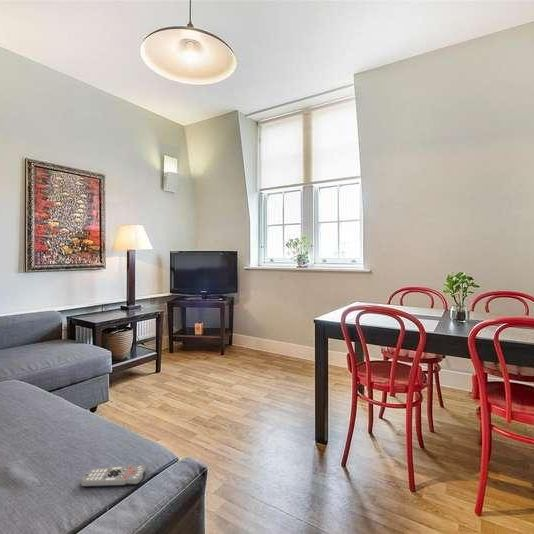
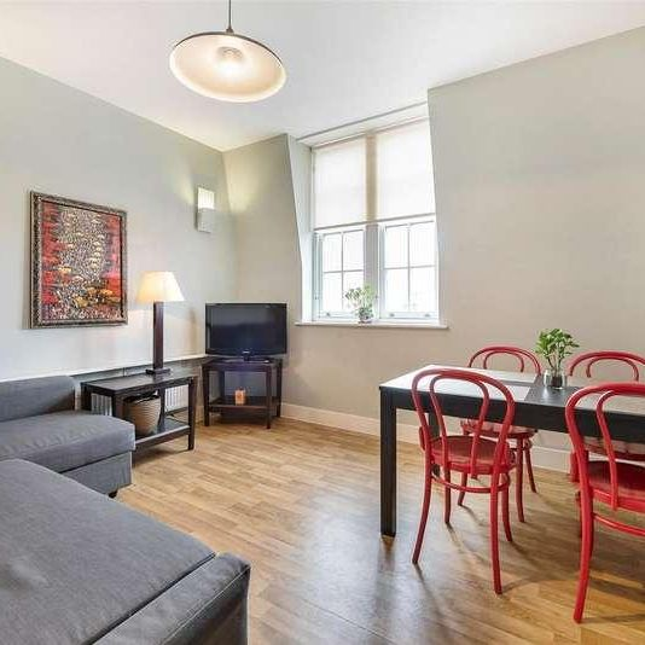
- remote control [80,464,147,488]
